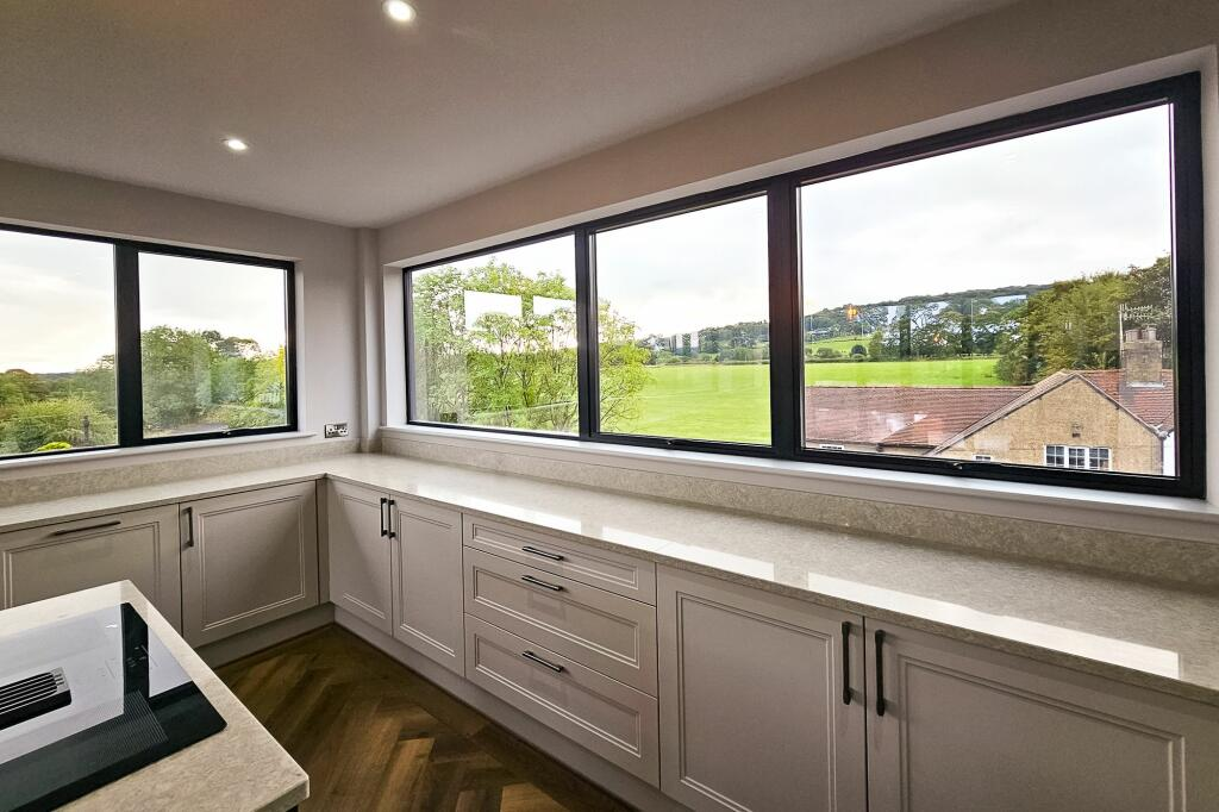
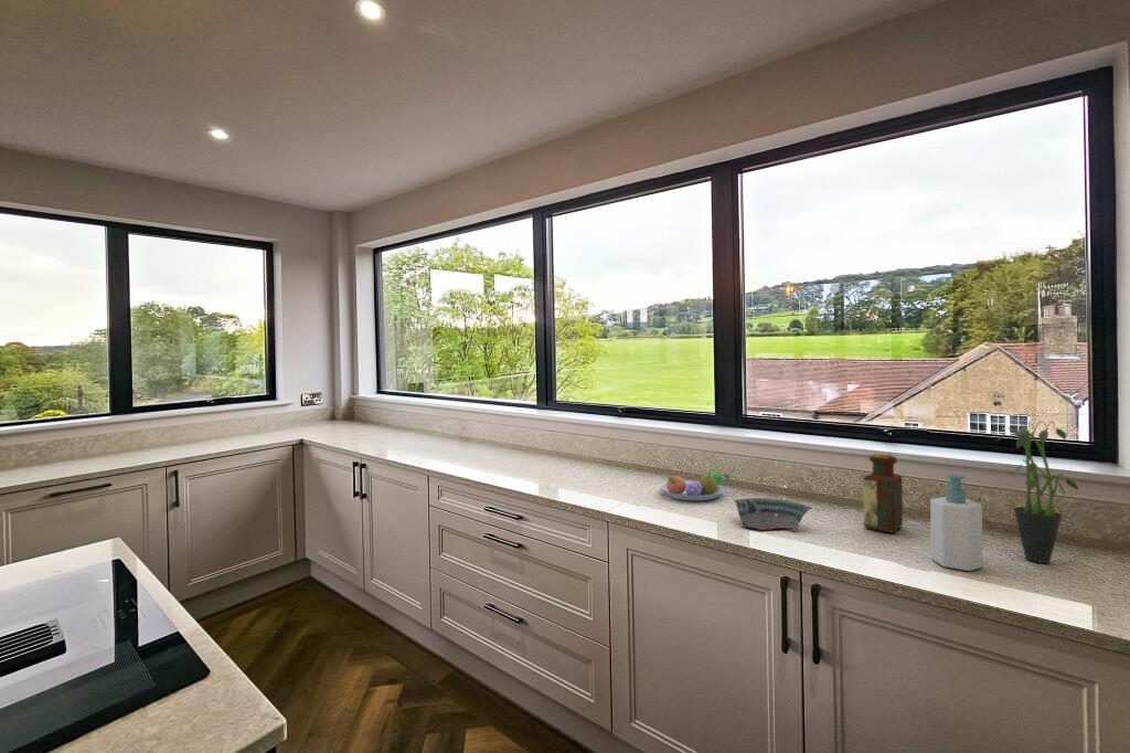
+ potted plant [995,418,1079,564]
+ soap bottle [929,473,983,572]
+ ceramic bowl [733,497,813,531]
+ fruit bowl [659,471,732,501]
+ bottle [862,452,904,534]
